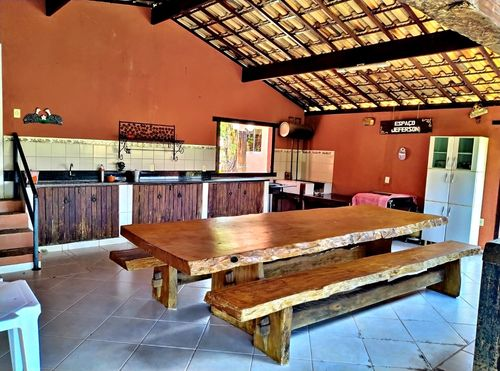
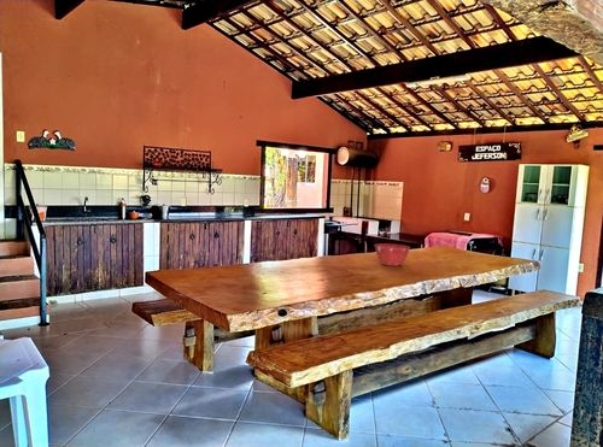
+ mixing bowl [374,242,411,267]
